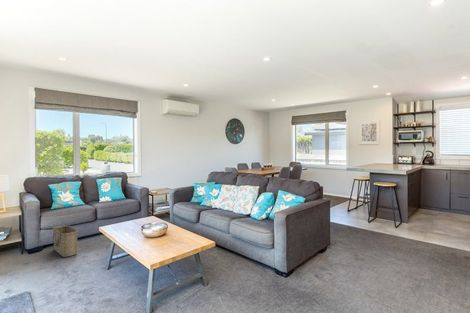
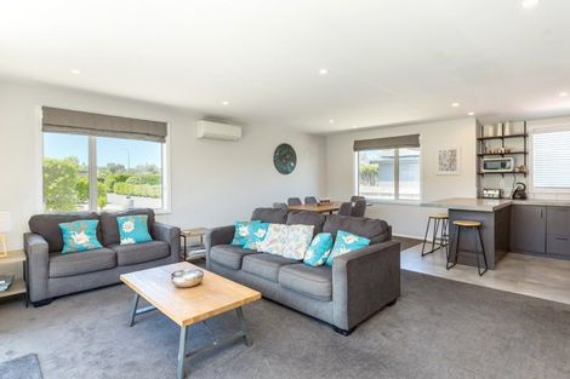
- basket [52,224,79,258]
